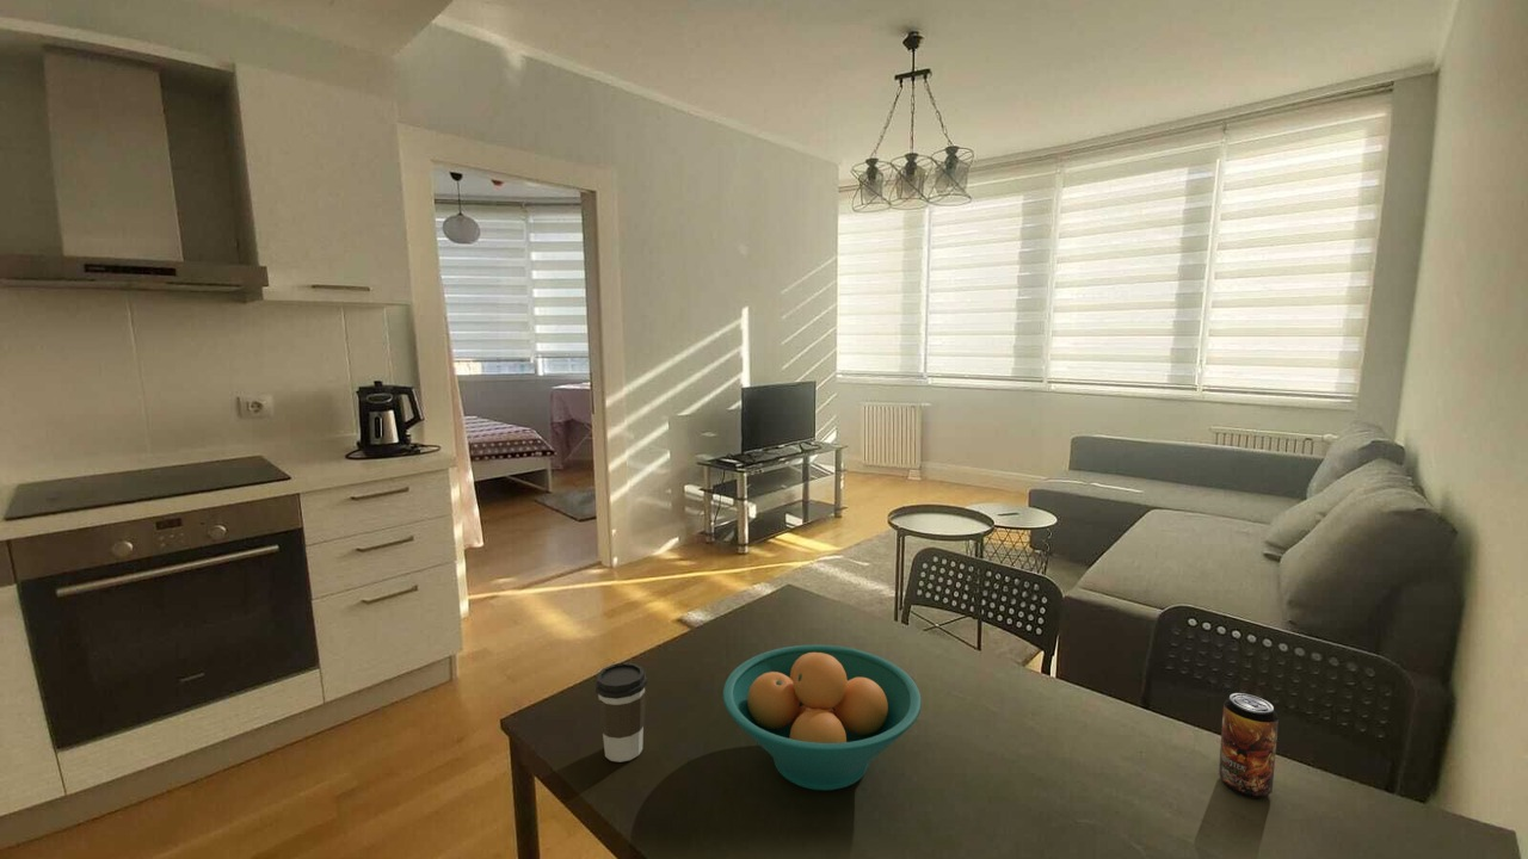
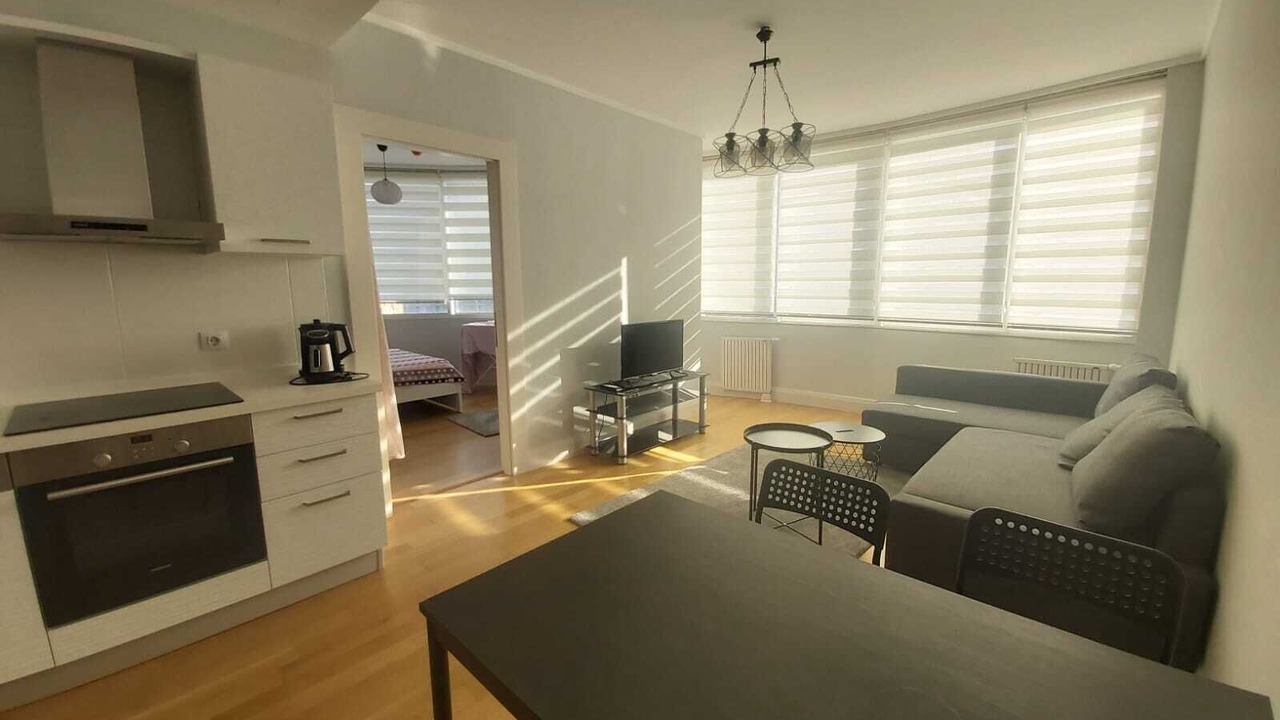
- beverage can [1218,692,1280,799]
- coffee cup [594,661,648,764]
- fruit bowl [721,644,923,791]
